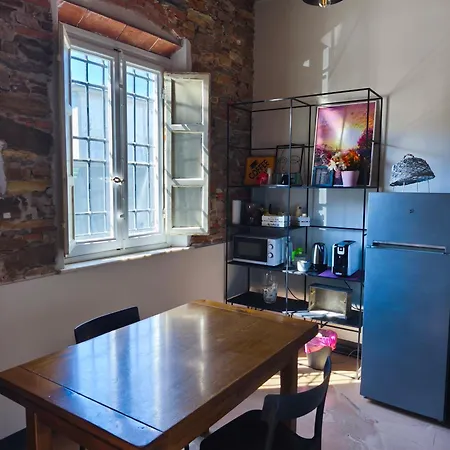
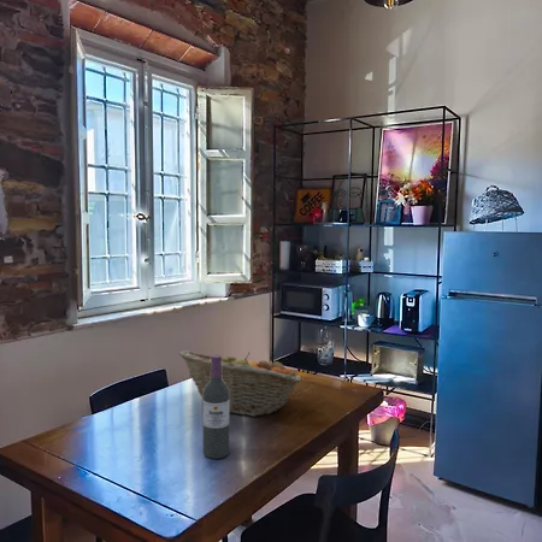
+ wine bottle [202,354,230,460]
+ fruit basket [178,349,302,418]
